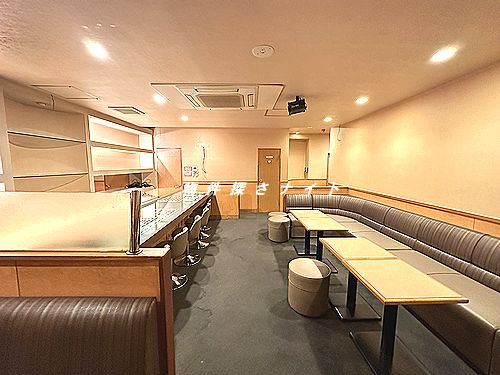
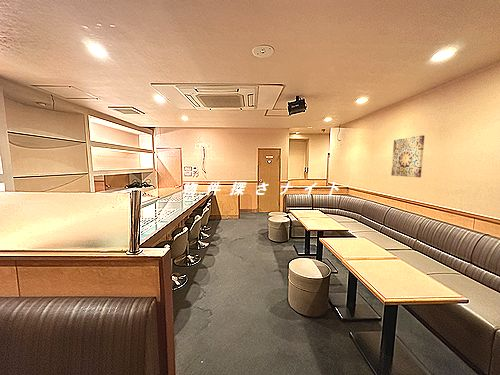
+ wall art [390,134,426,178]
